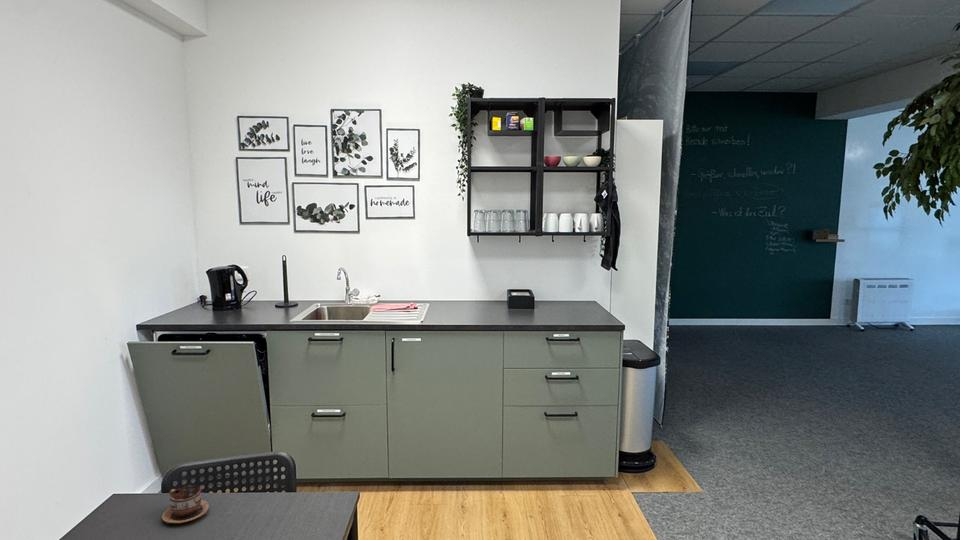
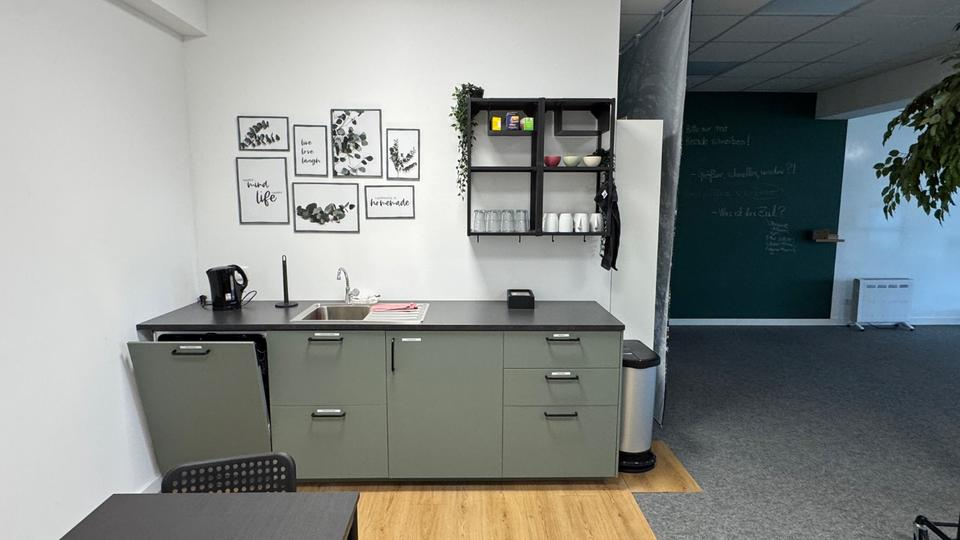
- cup [161,484,210,524]
